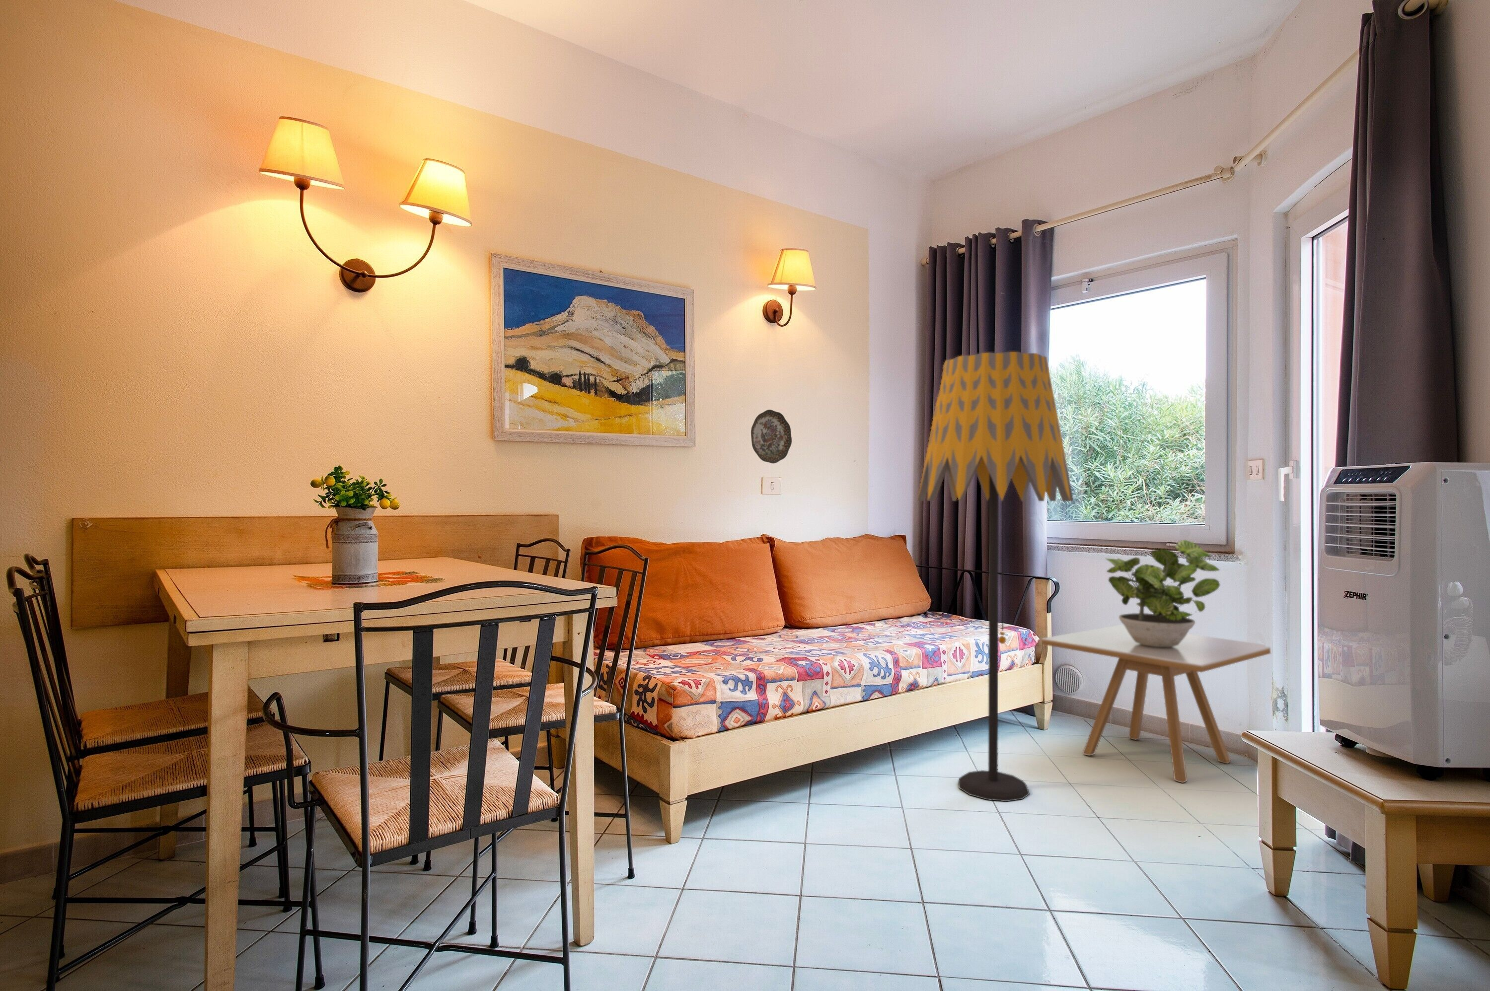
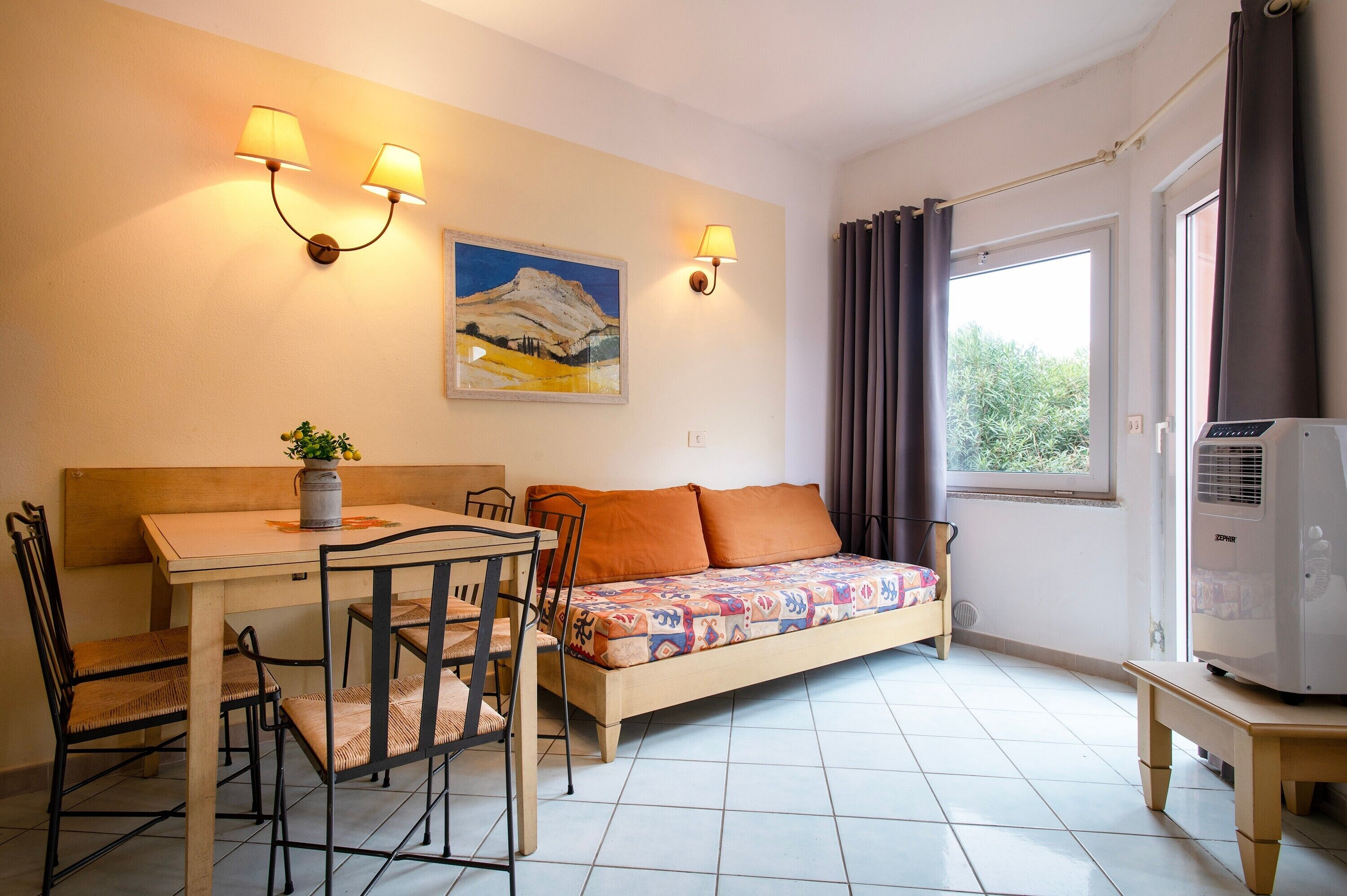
- decorative plate [750,409,792,465]
- potted plant [1105,540,1220,648]
- floor lamp [917,351,1074,802]
- side table [1042,624,1271,783]
